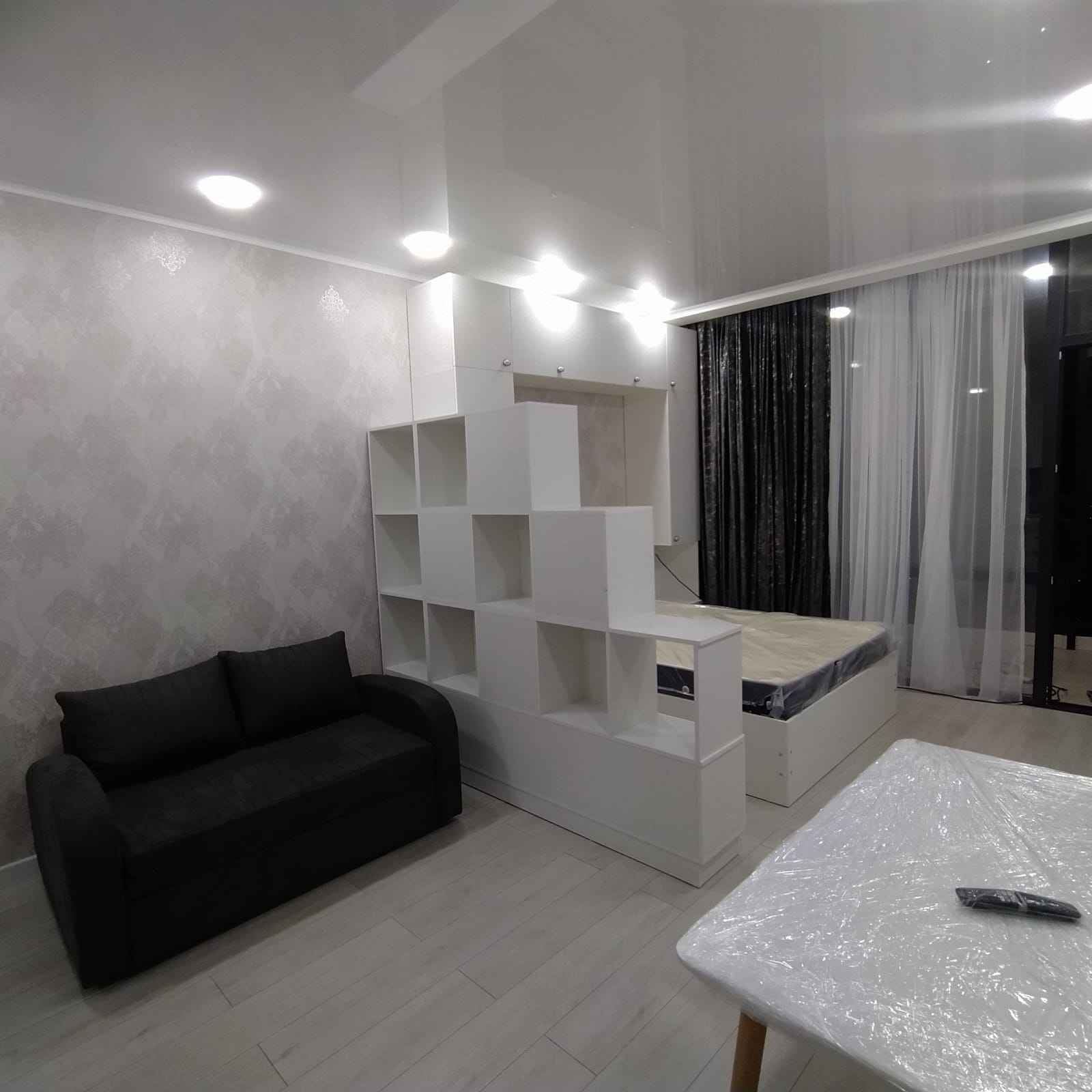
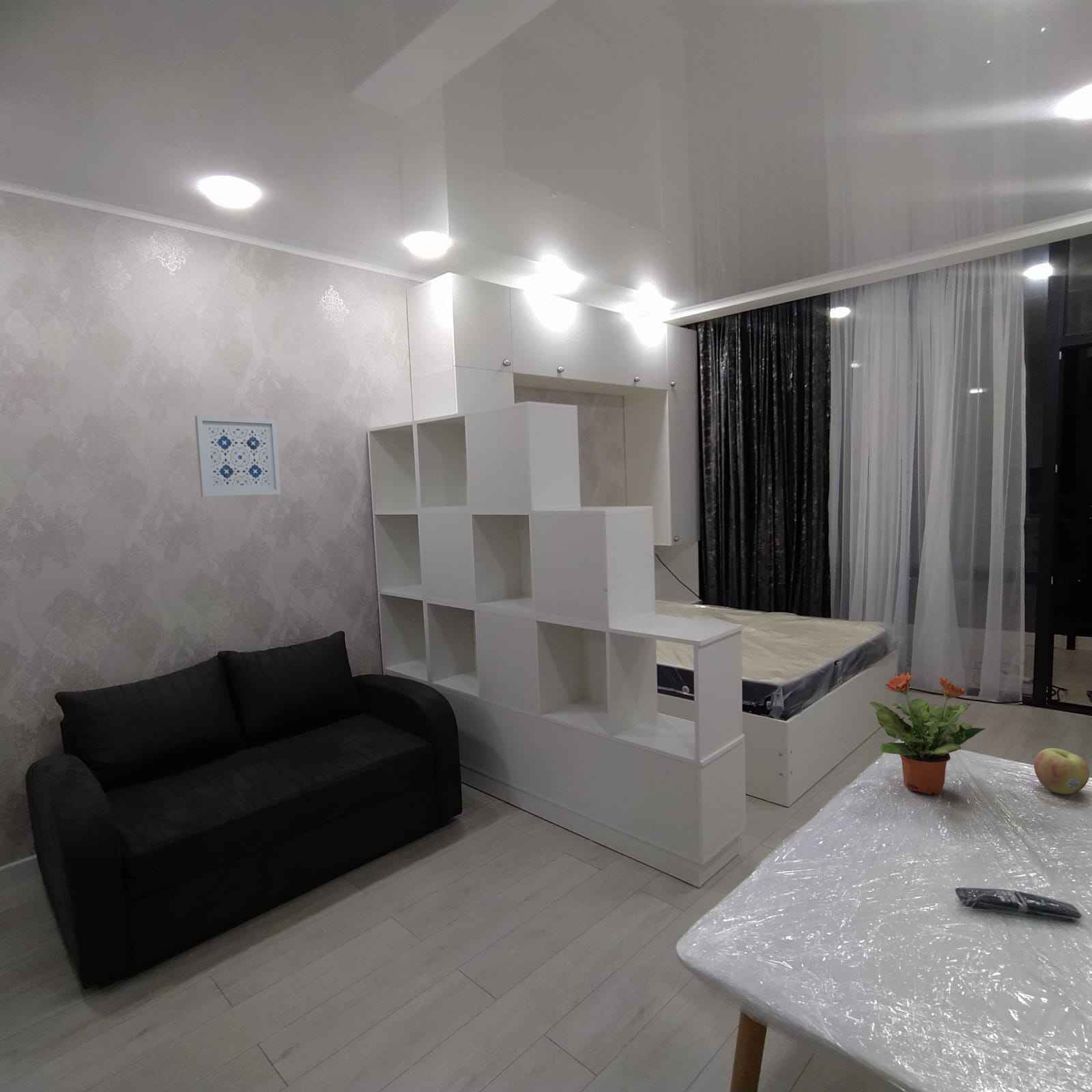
+ potted plant [869,672,986,795]
+ apple [1033,747,1091,795]
+ wall art [194,415,282,497]
